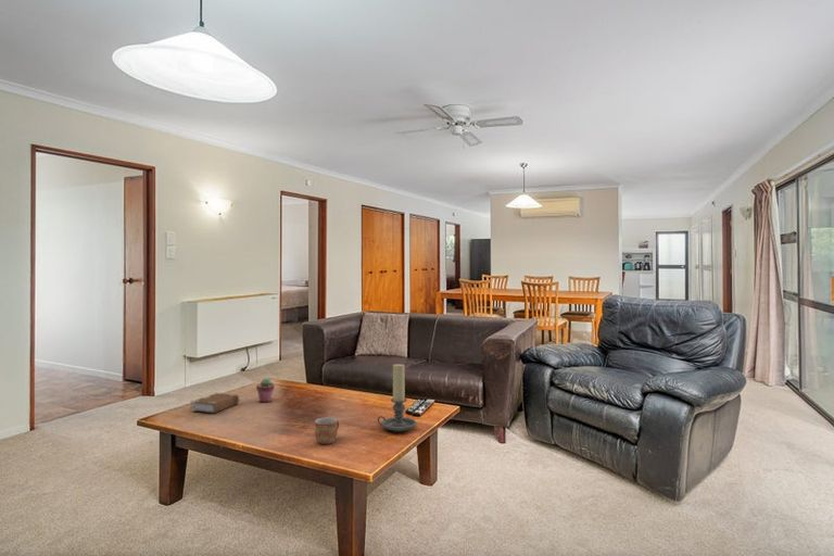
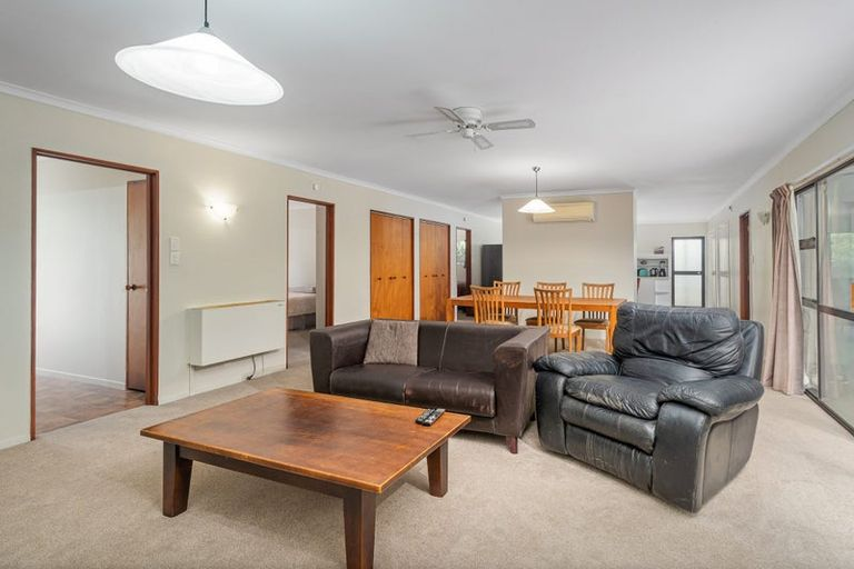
- candle holder [377,363,417,432]
- potted succulent [255,377,276,403]
- mug [314,416,340,445]
- book [189,392,240,414]
